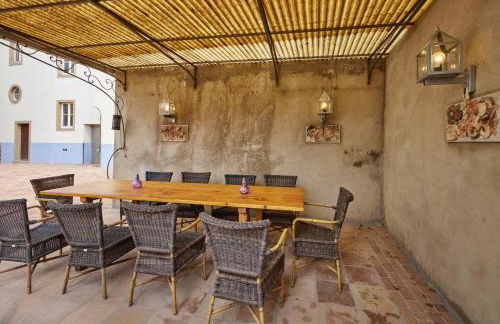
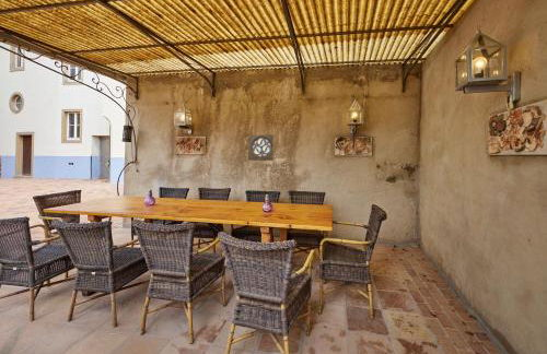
+ wall ornament [247,133,275,162]
